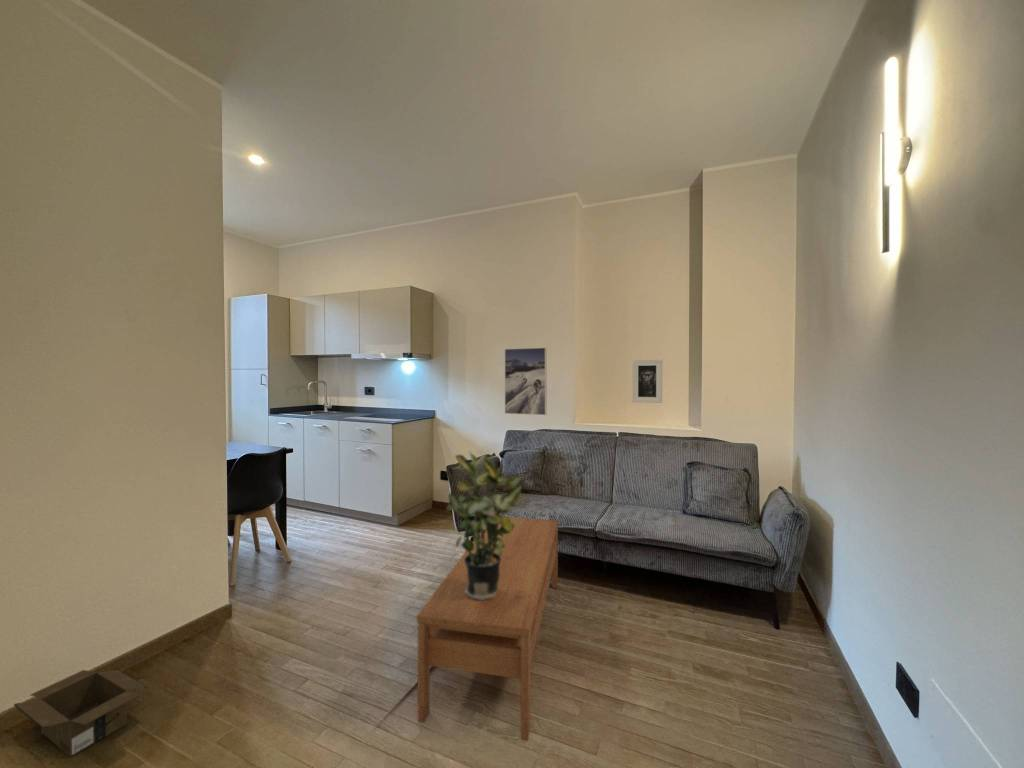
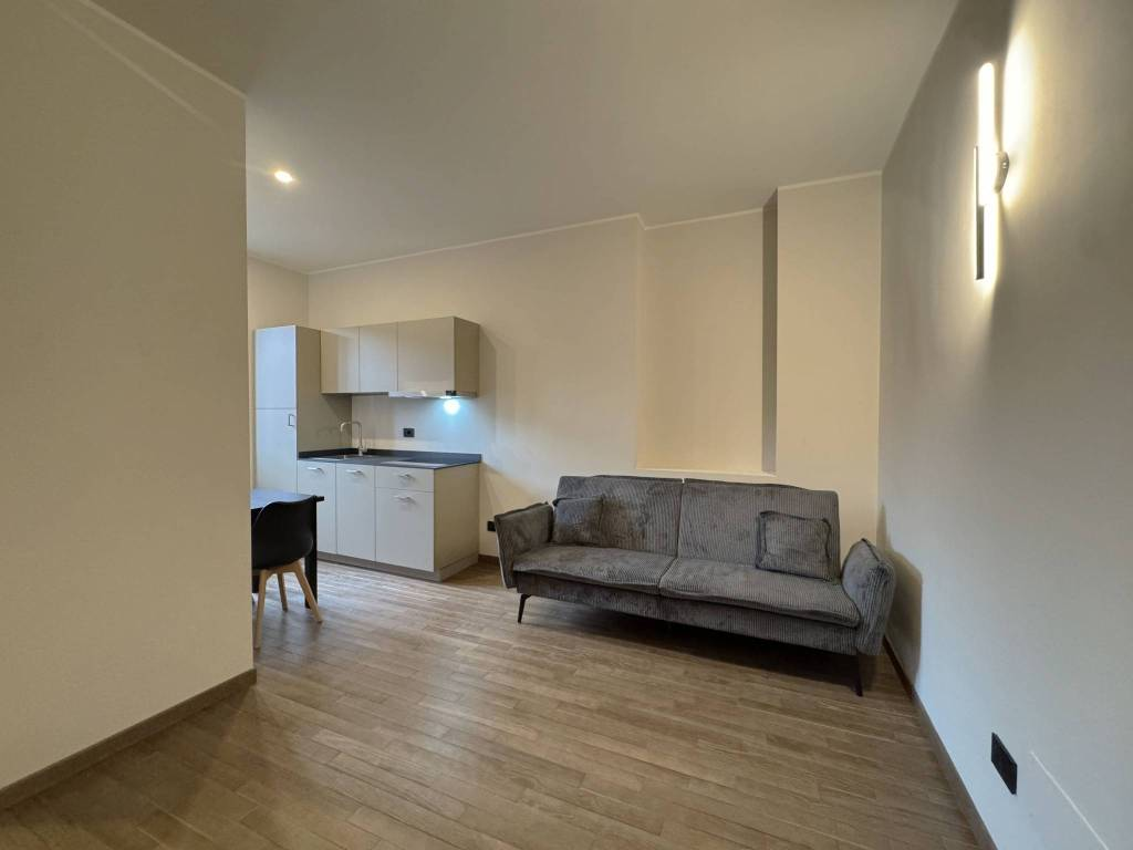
- coffee table [416,516,559,742]
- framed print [631,359,663,404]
- cardboard box [13,668,149,758]
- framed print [504,347,547,416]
- potted plant [445,450,523,600]
